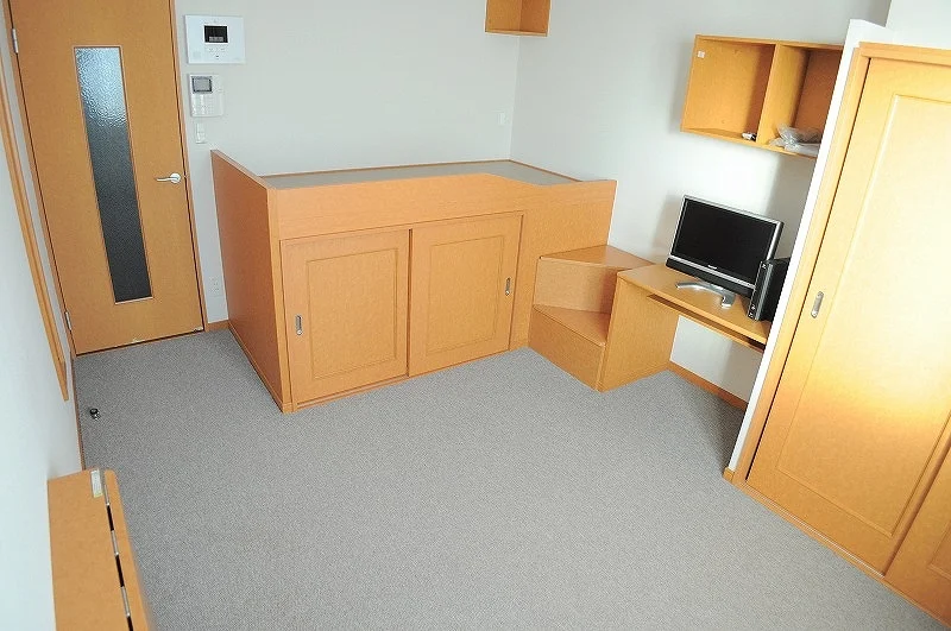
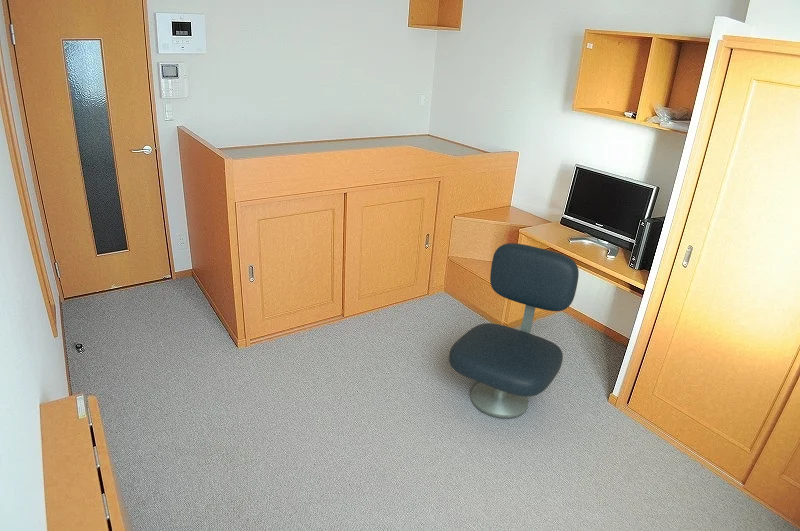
+ office chair [448,242,580,420]
